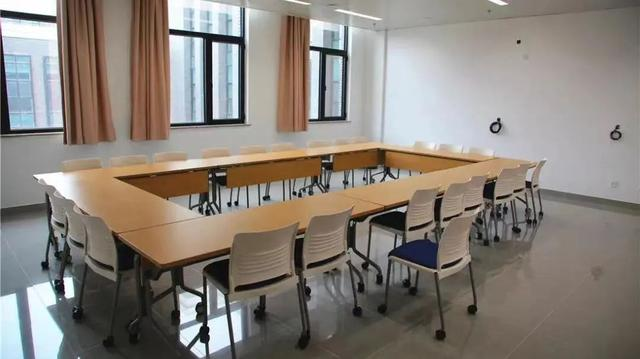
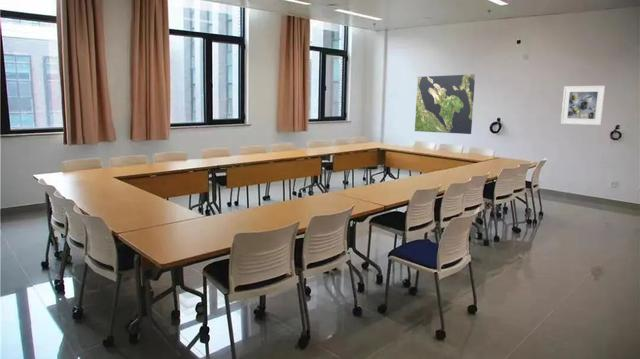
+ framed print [560,85,606,126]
+ world map [414,73,476,135]
